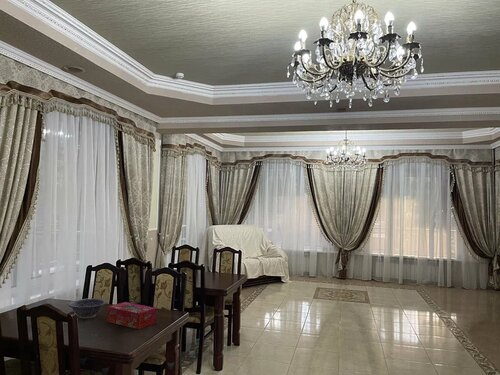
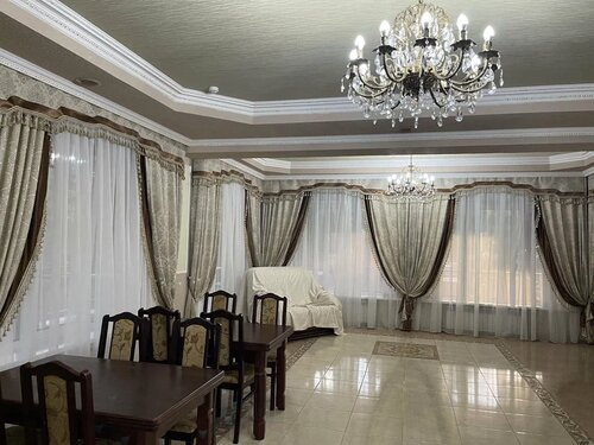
- tissue box [106,301,157,330]
- decorative bowl [68,298,108,320]
